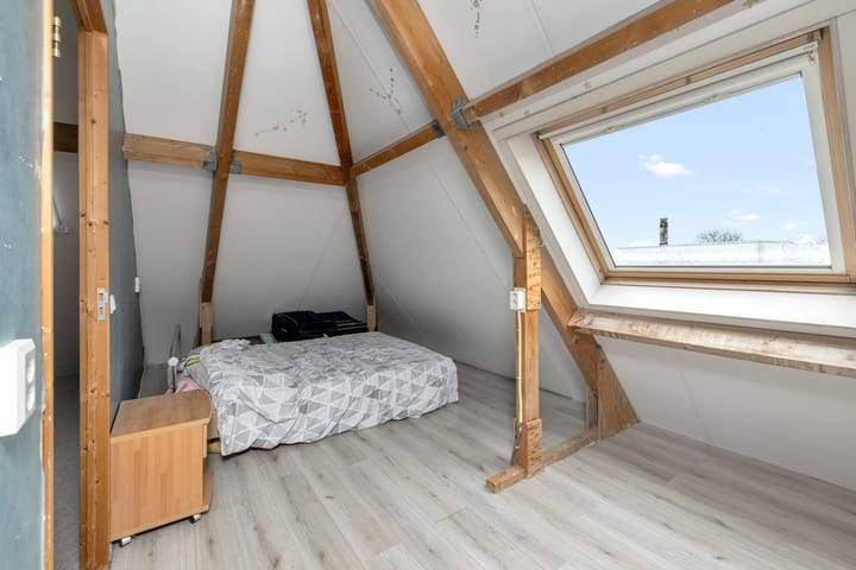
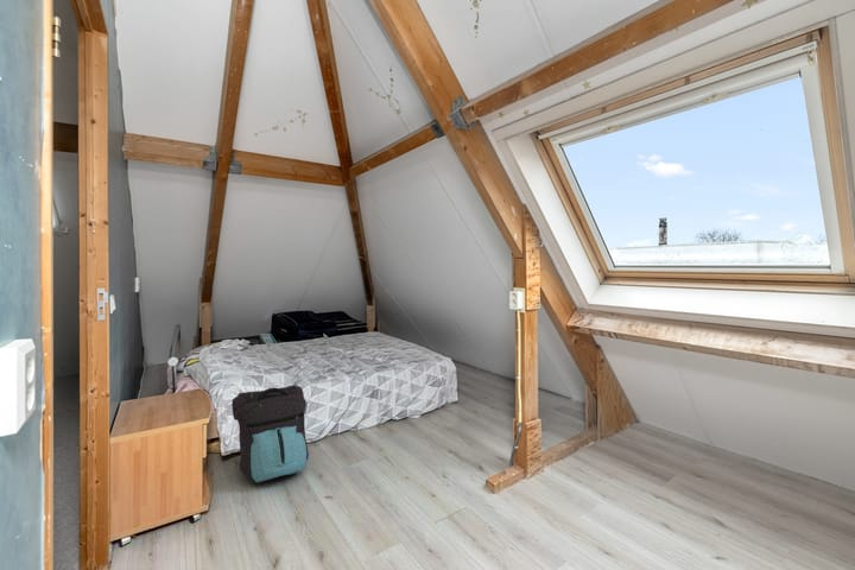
+ backpack [232,385,310,484]
